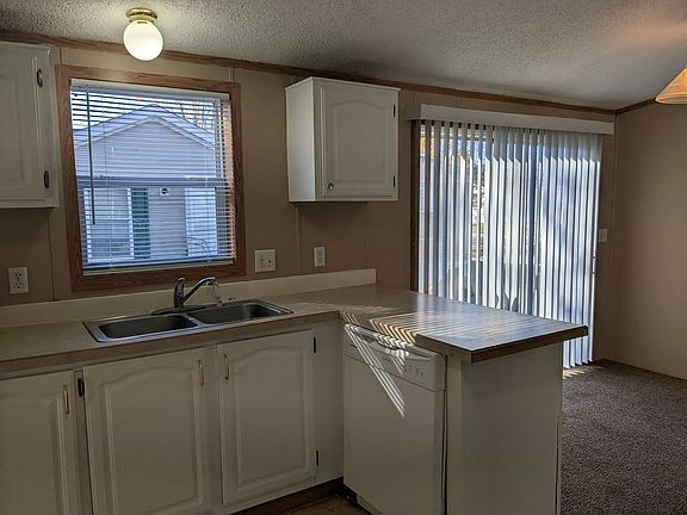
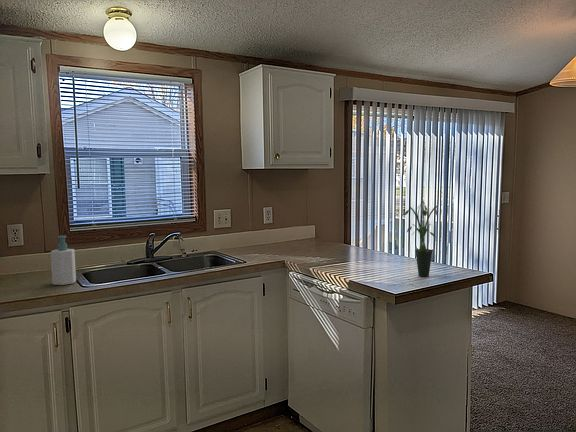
+ potted plant [403,200,438,278]
+ soap bottle [50,235,77,286]
